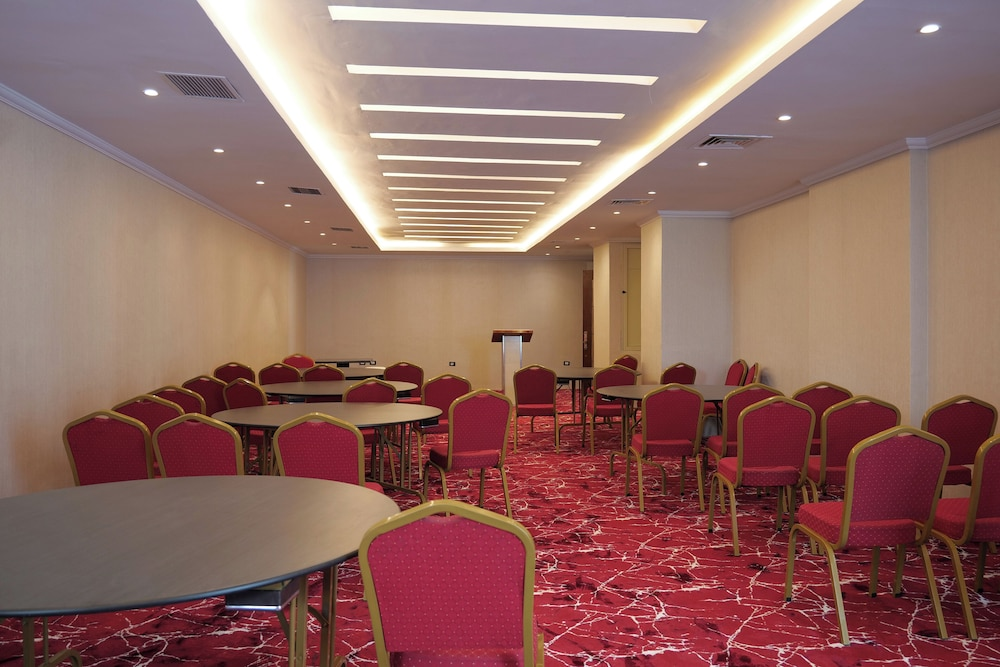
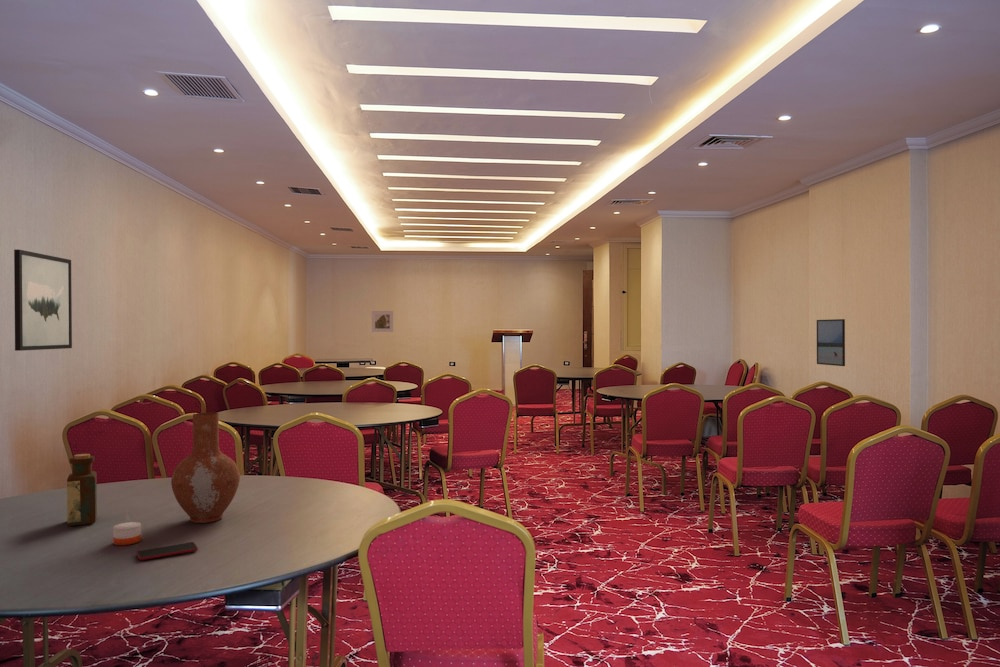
+ bottle [66,453,98,527]
+ candle [112,521,142,546]
+ wall art [13,249,73,352]
+ vase [170,412,241,524]
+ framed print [816,318,846,367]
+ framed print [371,310,394,333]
+ smartphone [136,541,199,561]
